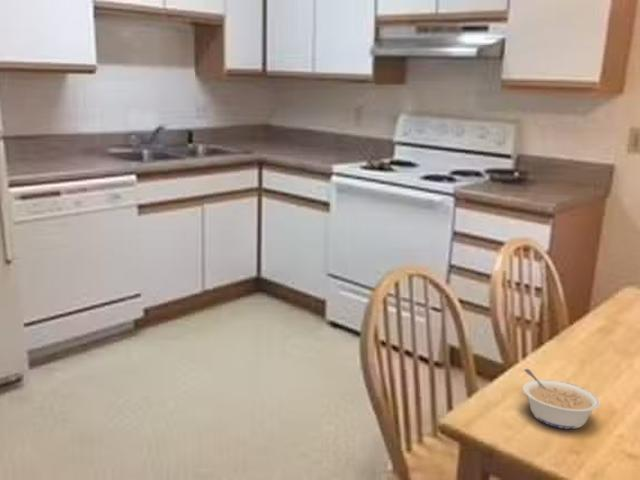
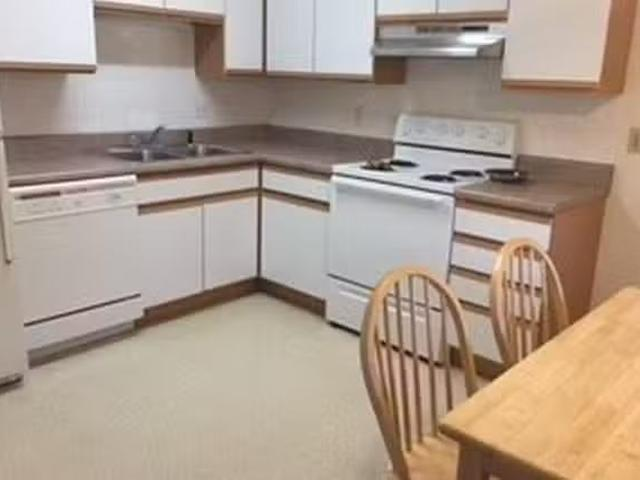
- legume [521,368,601,430]
